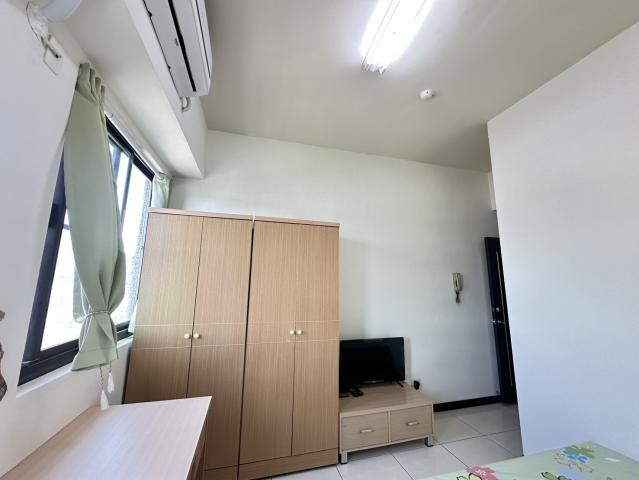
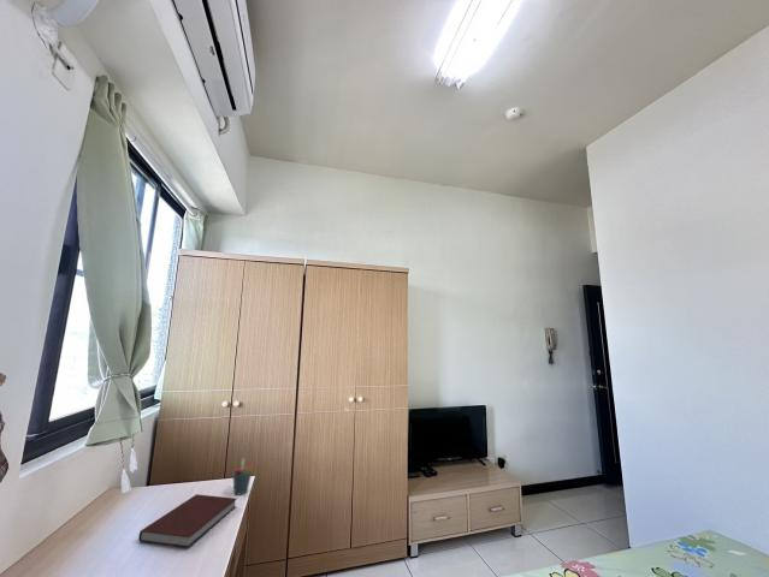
+ pen holder [232,457,254,496]
+ notebook [137,493,237,548]
